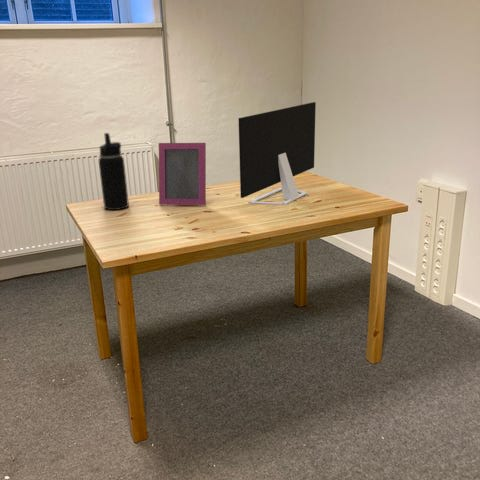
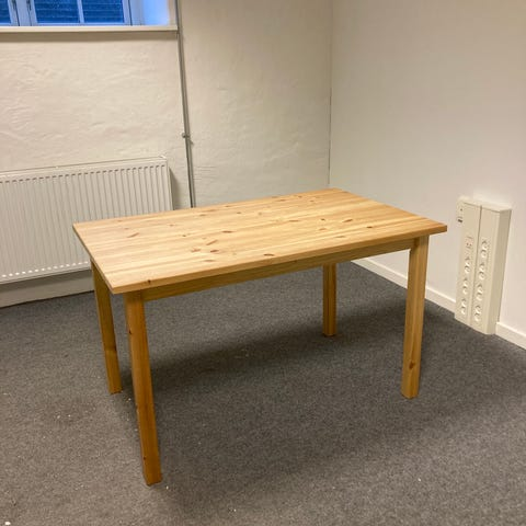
- monitor [238,101,317,206]
- water bottle [98,132,130,211]
- picture frame [158,142,207,206]
